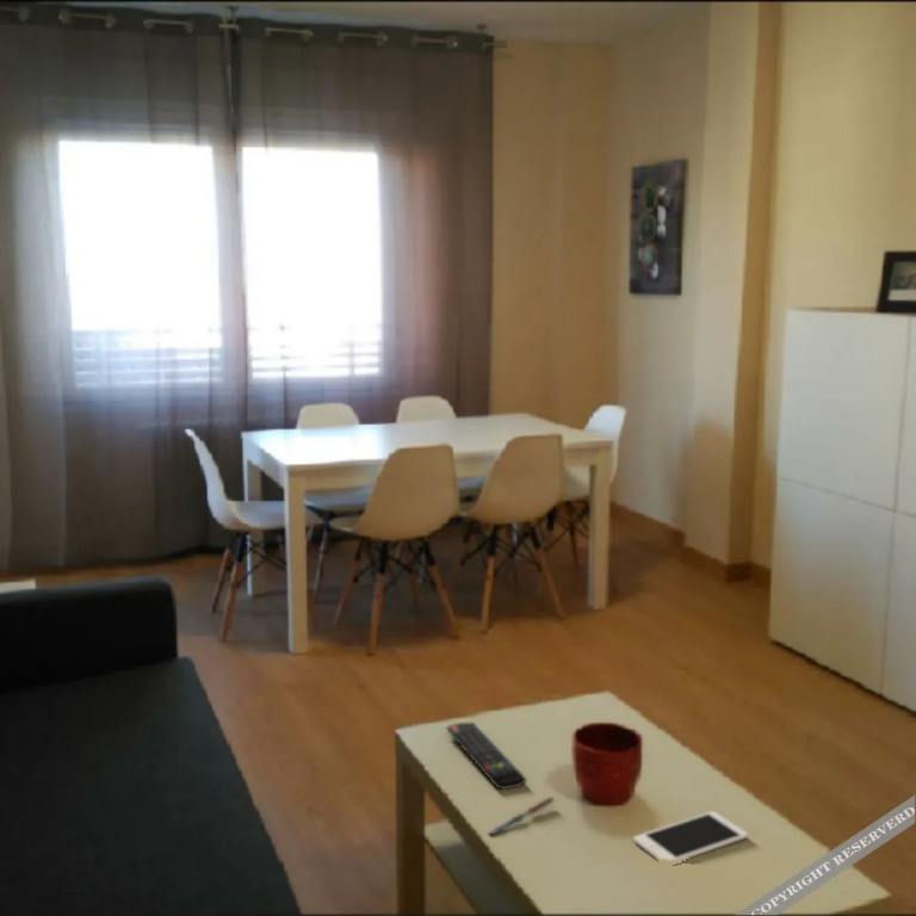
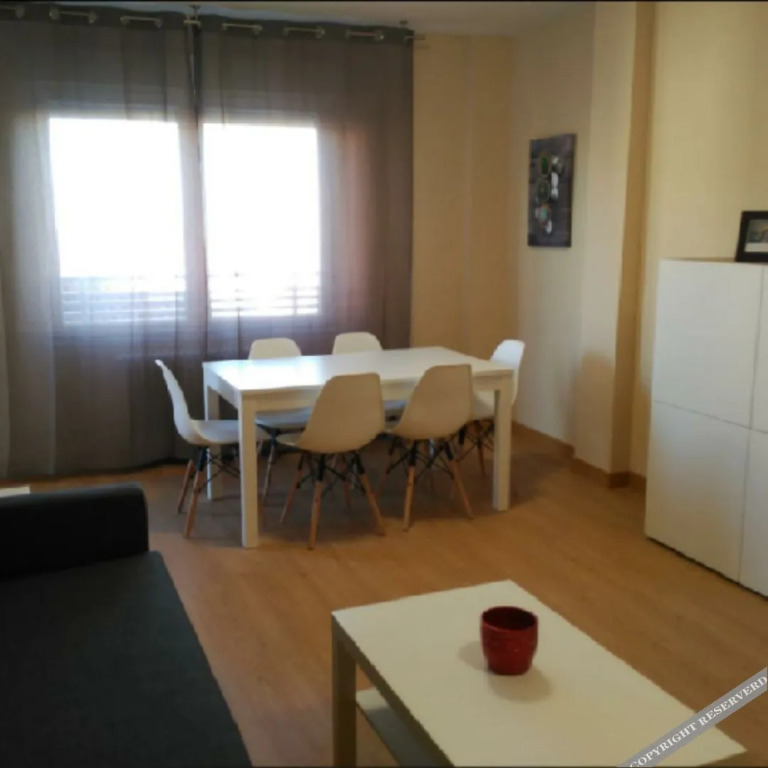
- cell phone [632,810,750,861]
- remote control [446,722,527,791]
- pen [485,796,556,837]
